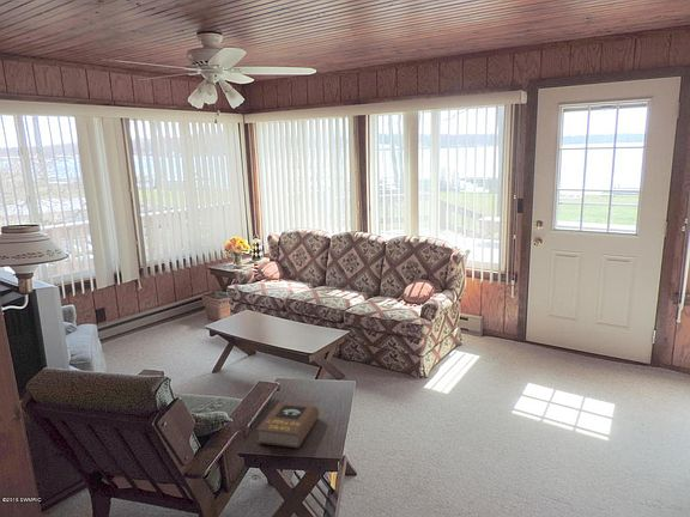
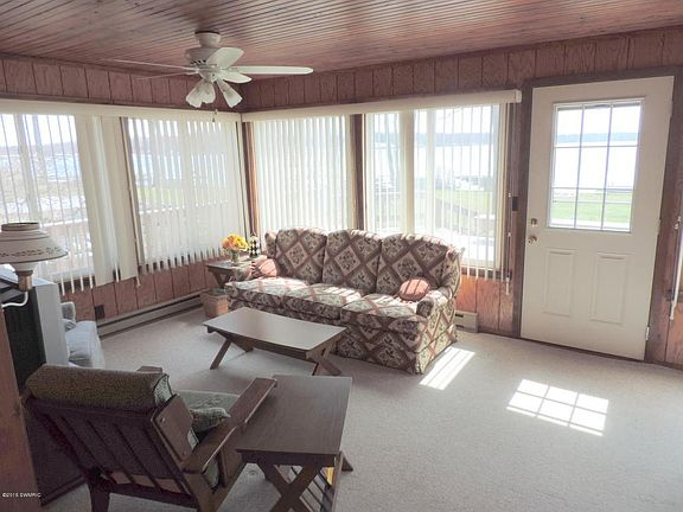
- book [255,402,320,449]
